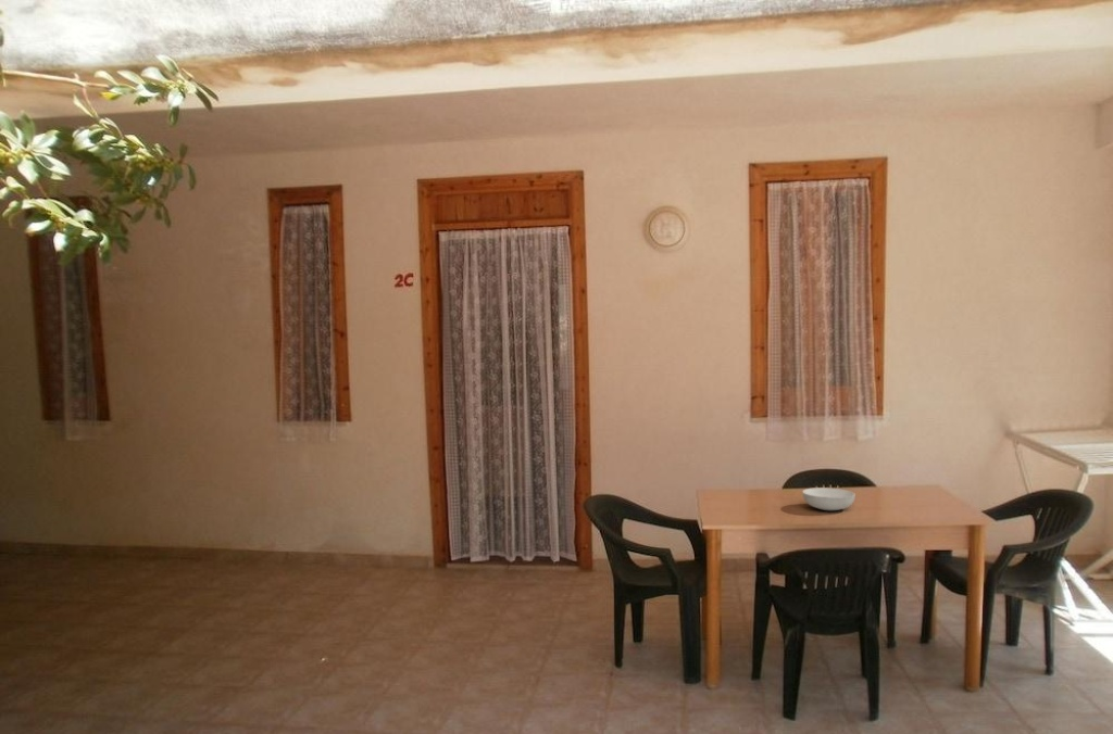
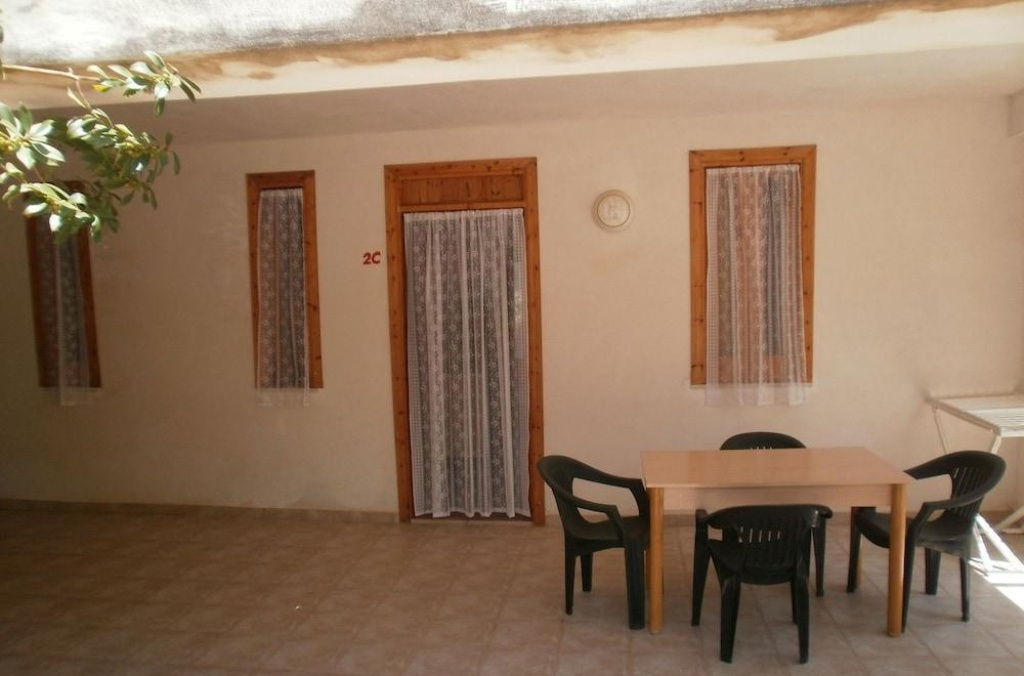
- serving bowl [801,486,856,511]
